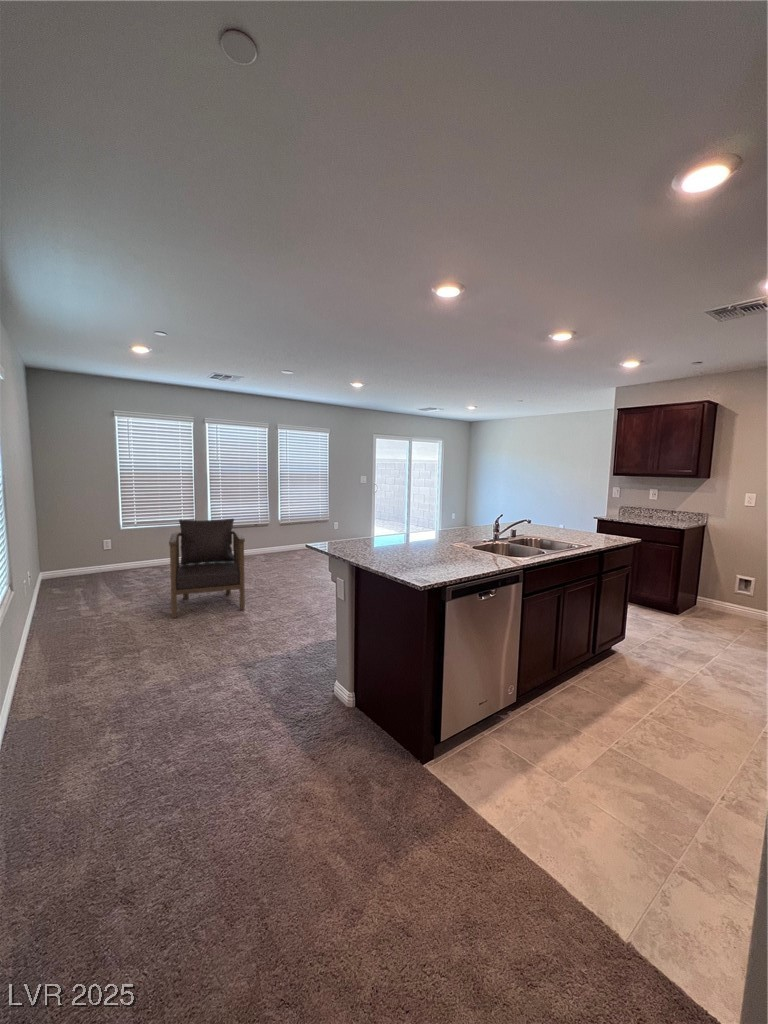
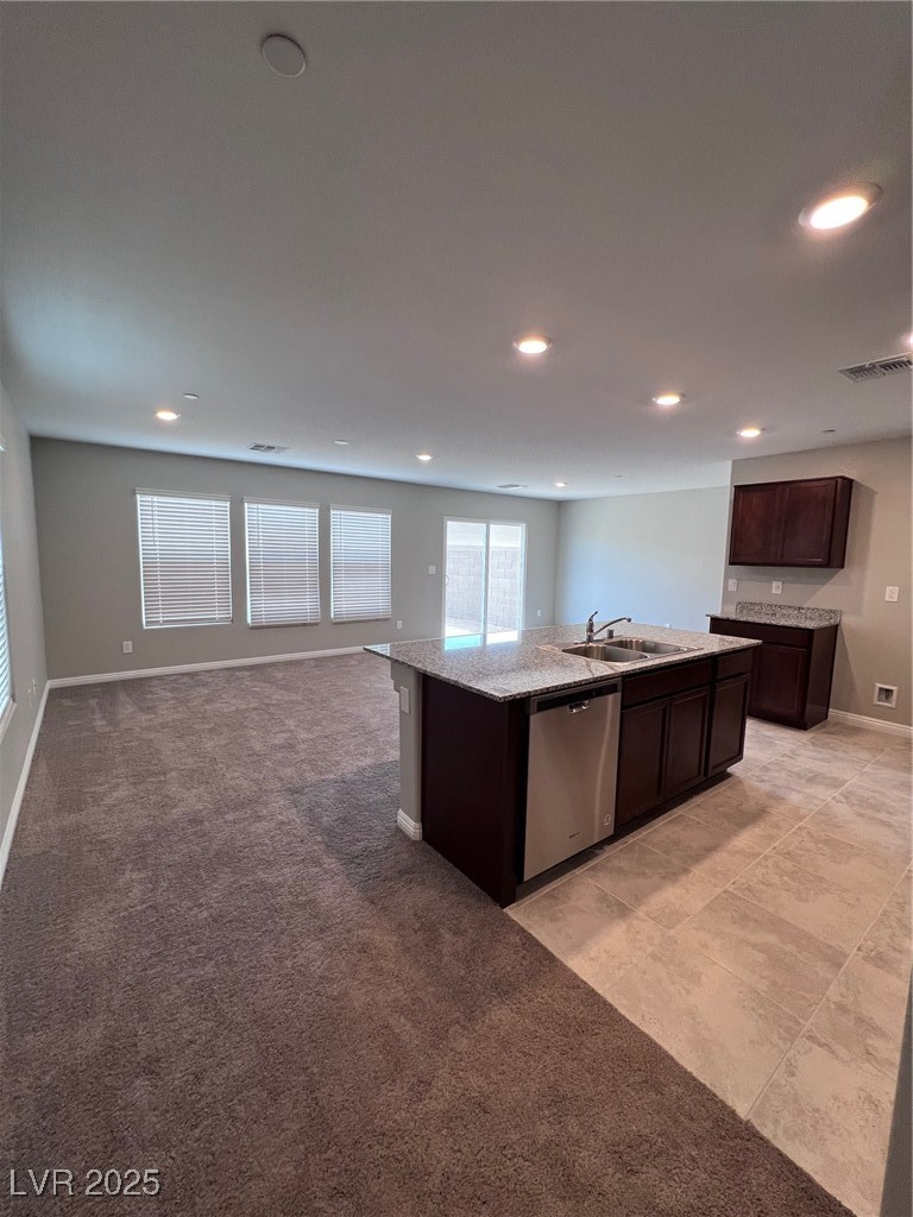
- armchair [168,518,246,619]
